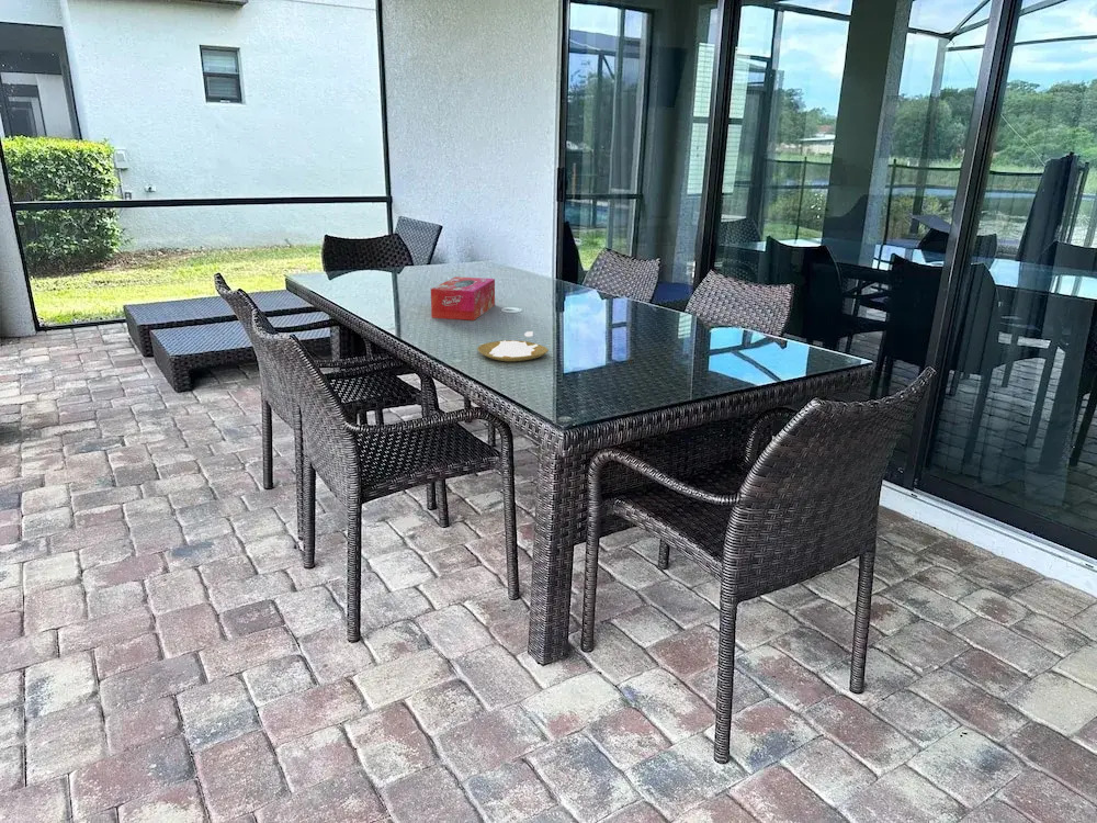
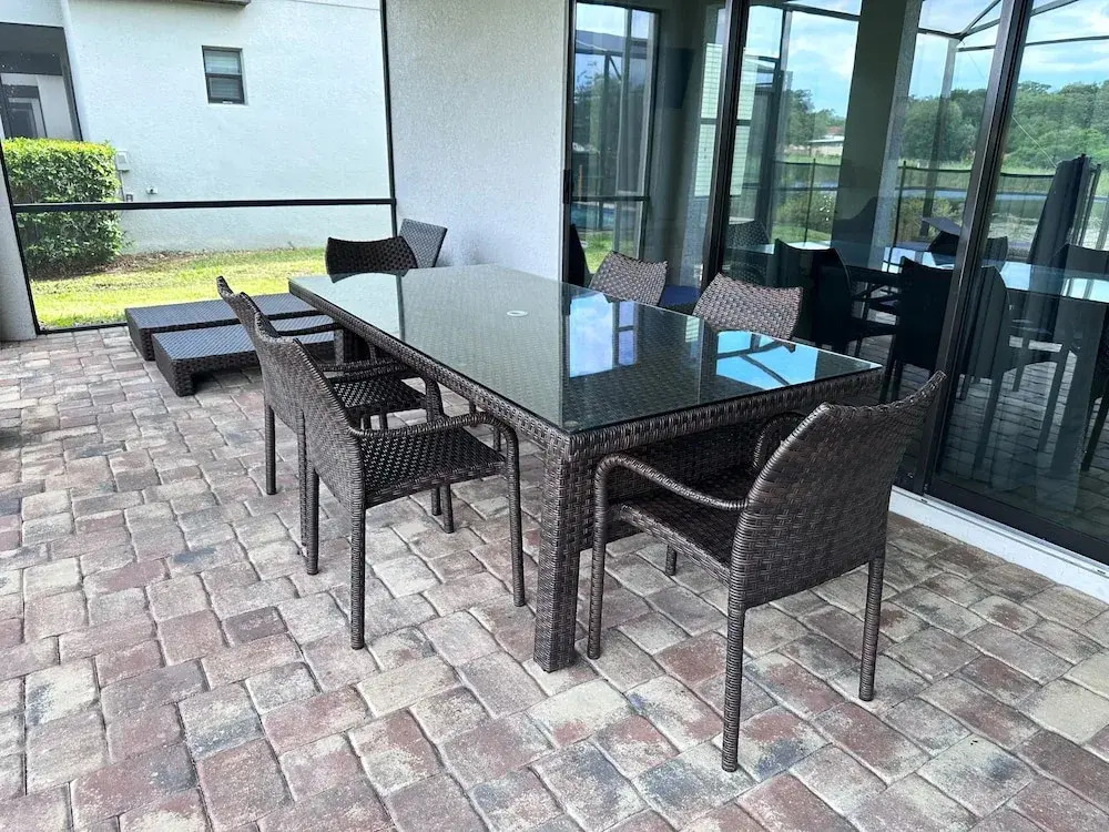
- placemat [476,330,550,362]
- tissue box [430,275,496,322]
